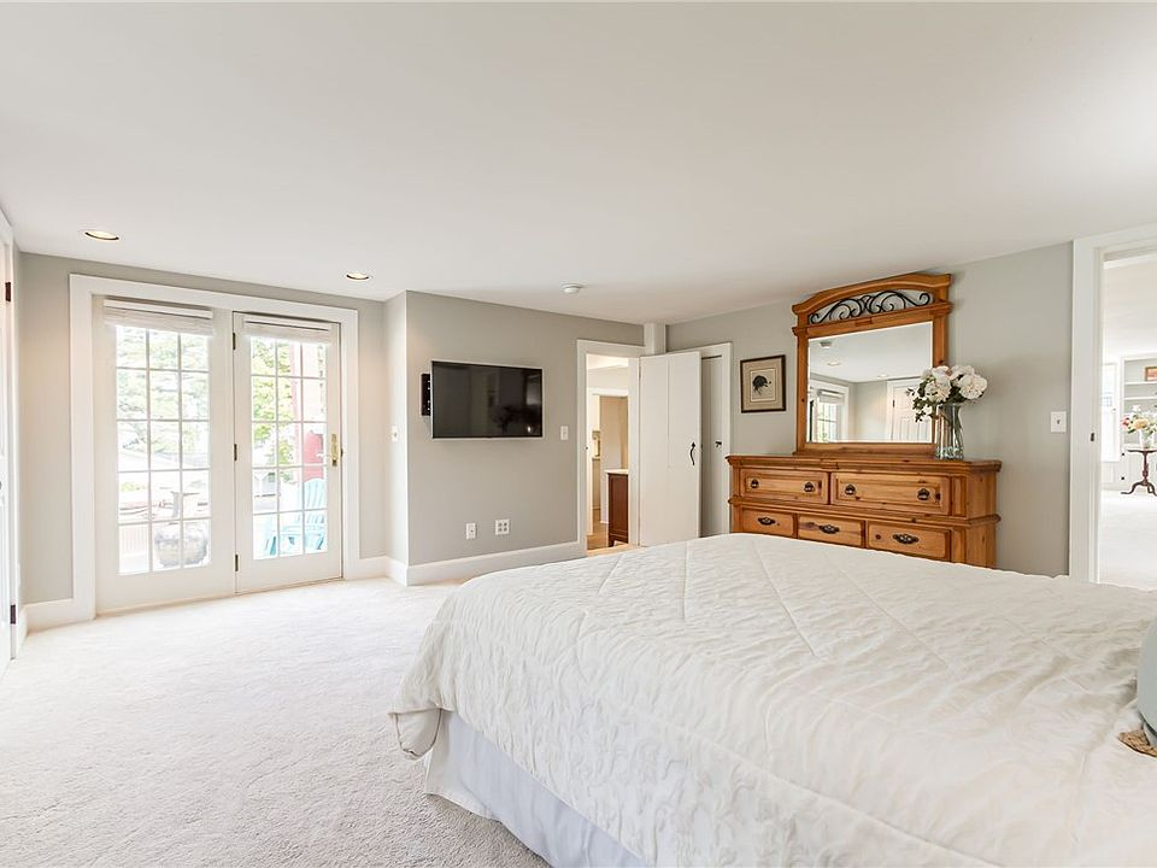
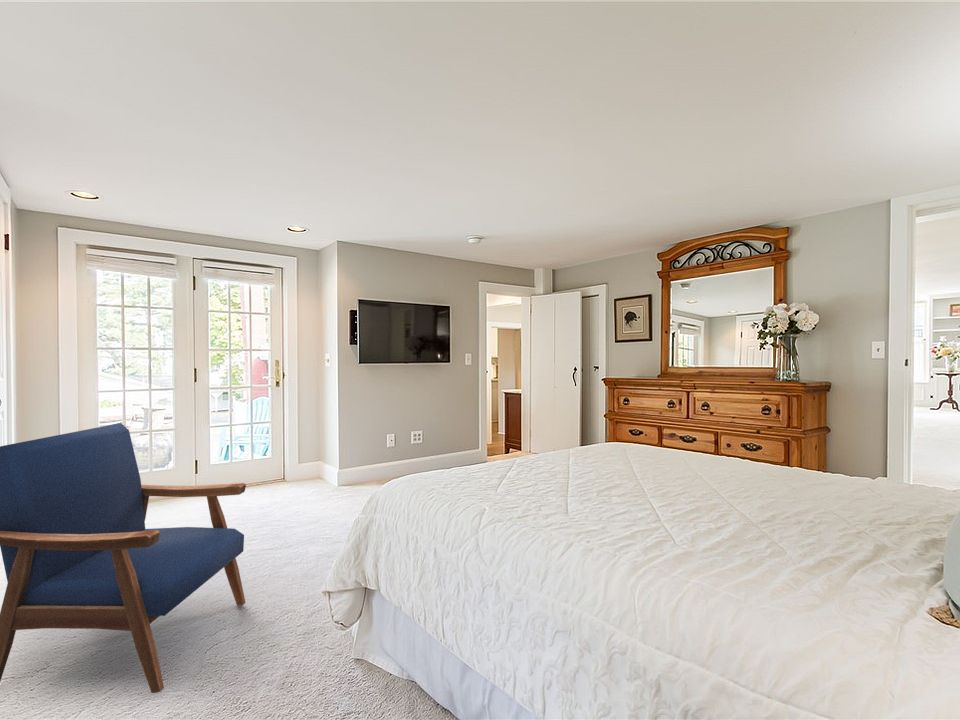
+ armchair [0,422,247,694]
